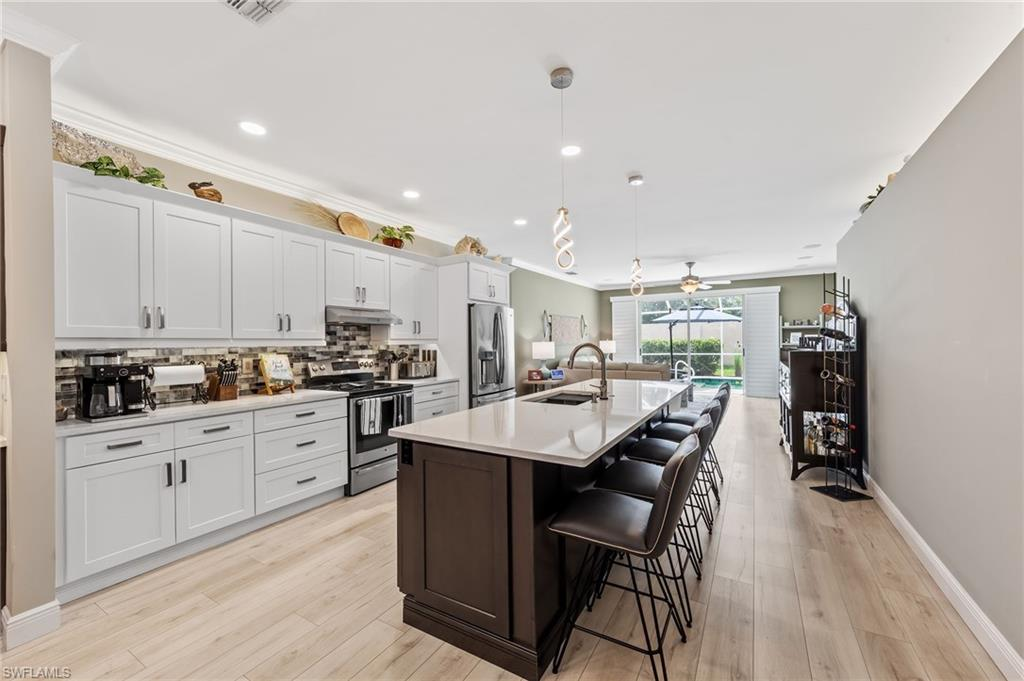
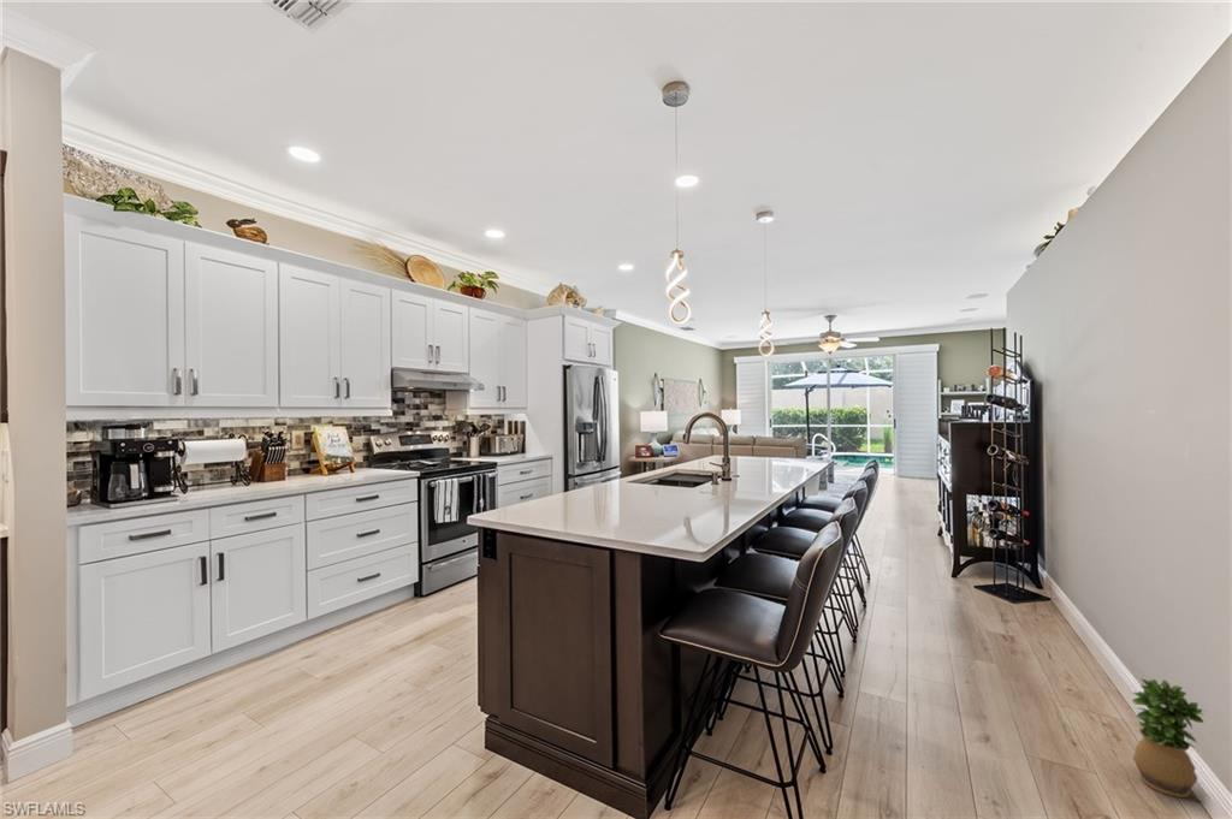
+ potted plant [1131,677,1206,799]
